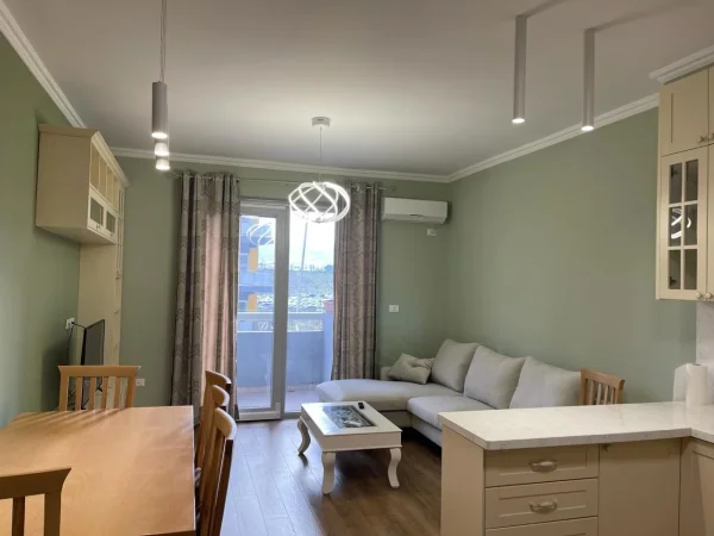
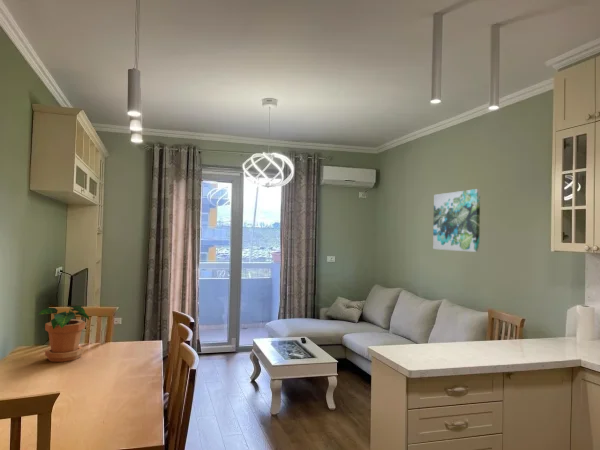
+ potted plant [37,304,90,363]
+ wall art [432,188,481,253]
